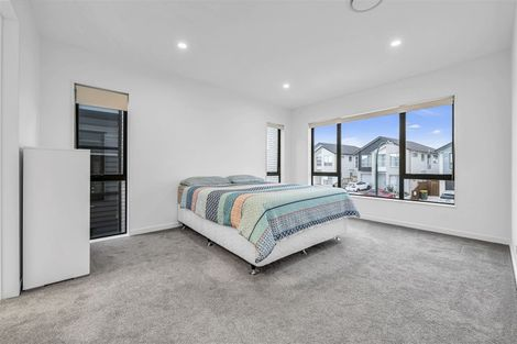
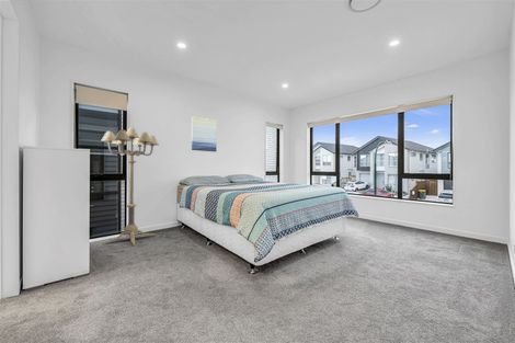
+ floor lamp [100,126,160,247]
+ wall art [191,115,218,152]
